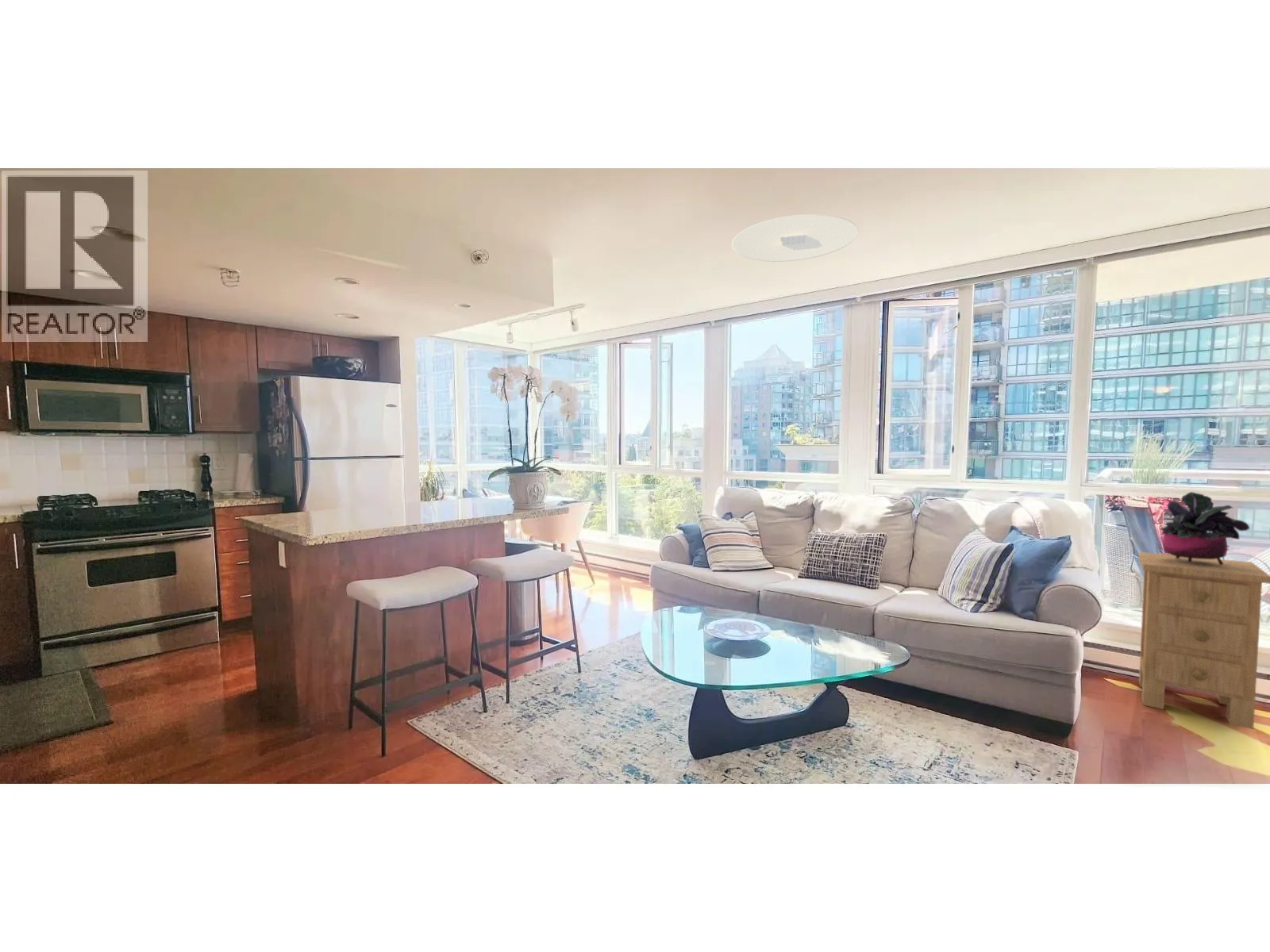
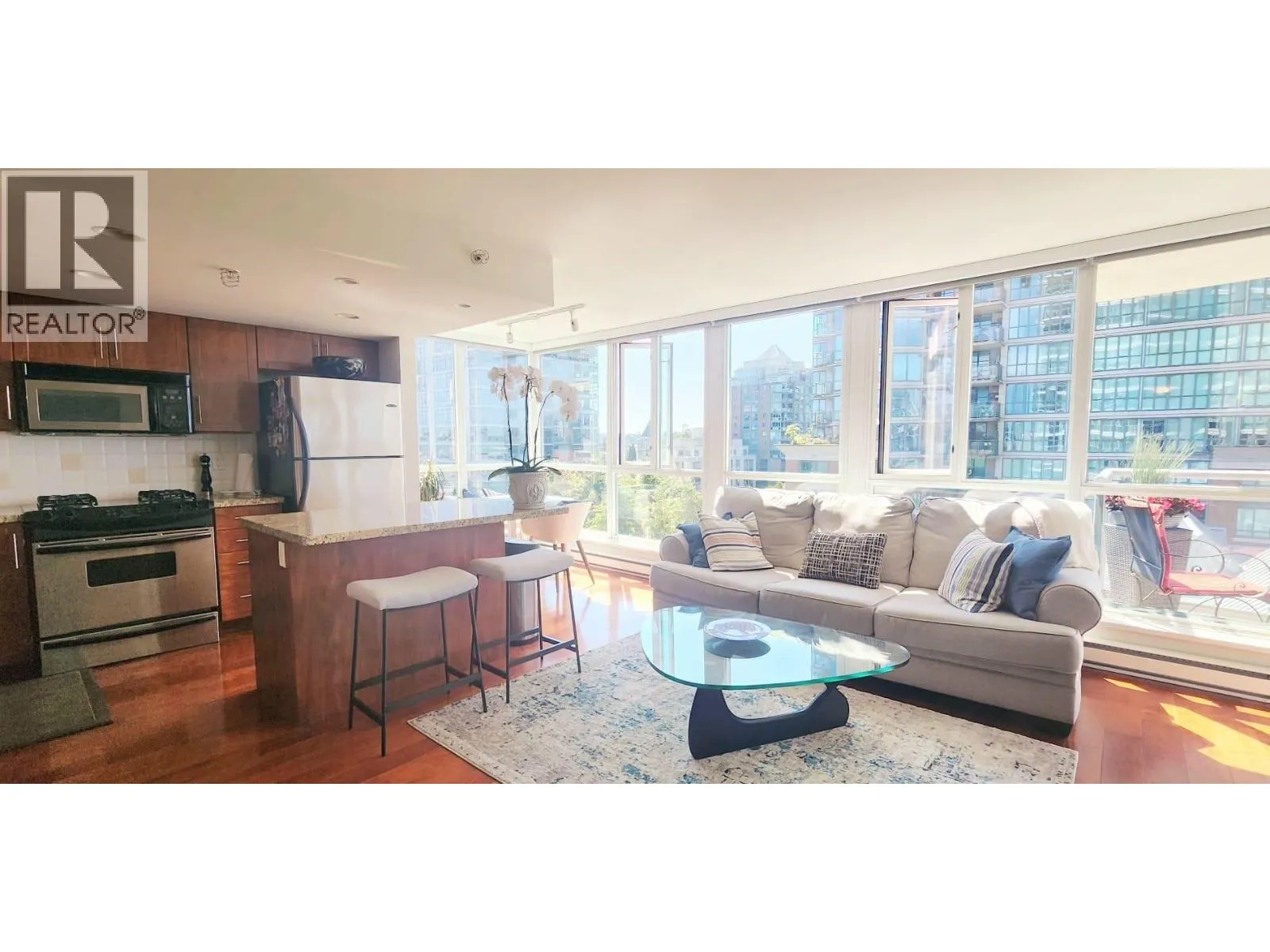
- potted plant [1160,491,1250,565]
- nightstand [1138,551,1270,730]
- ceiling light [731,213,859,263]
